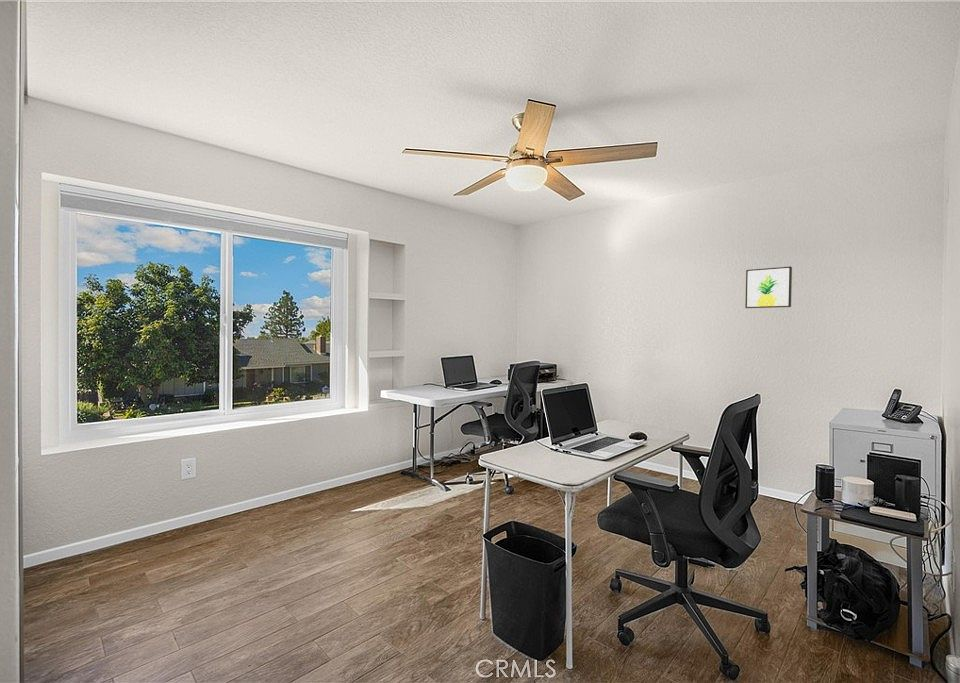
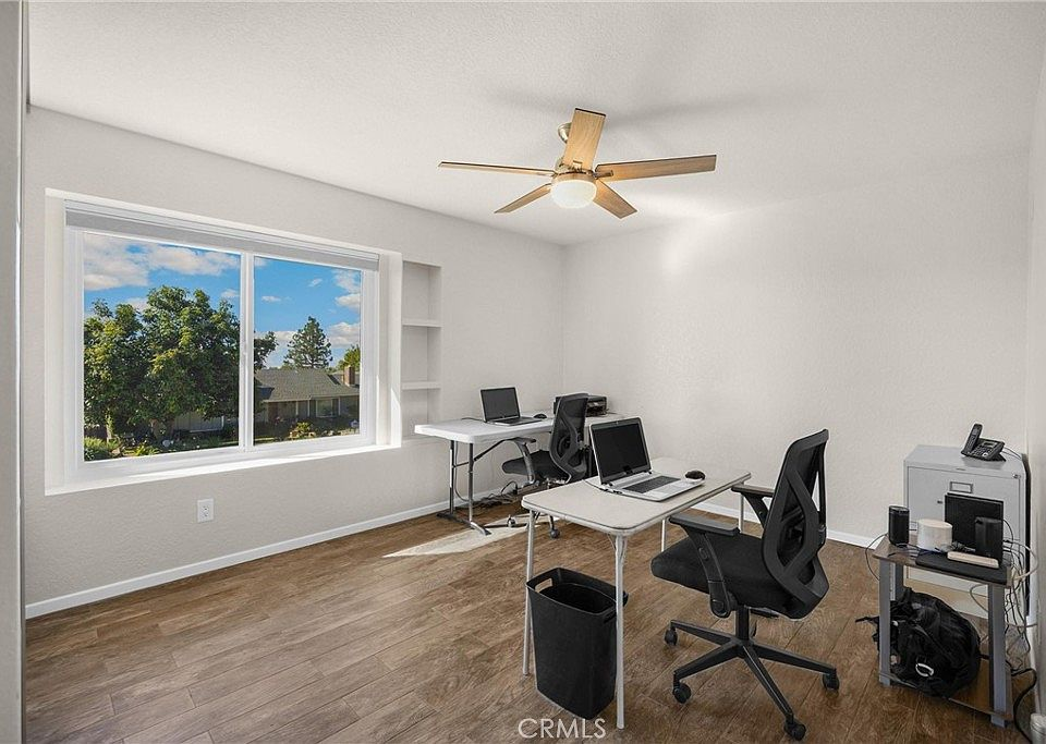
- wall art [744,266,793,309]
